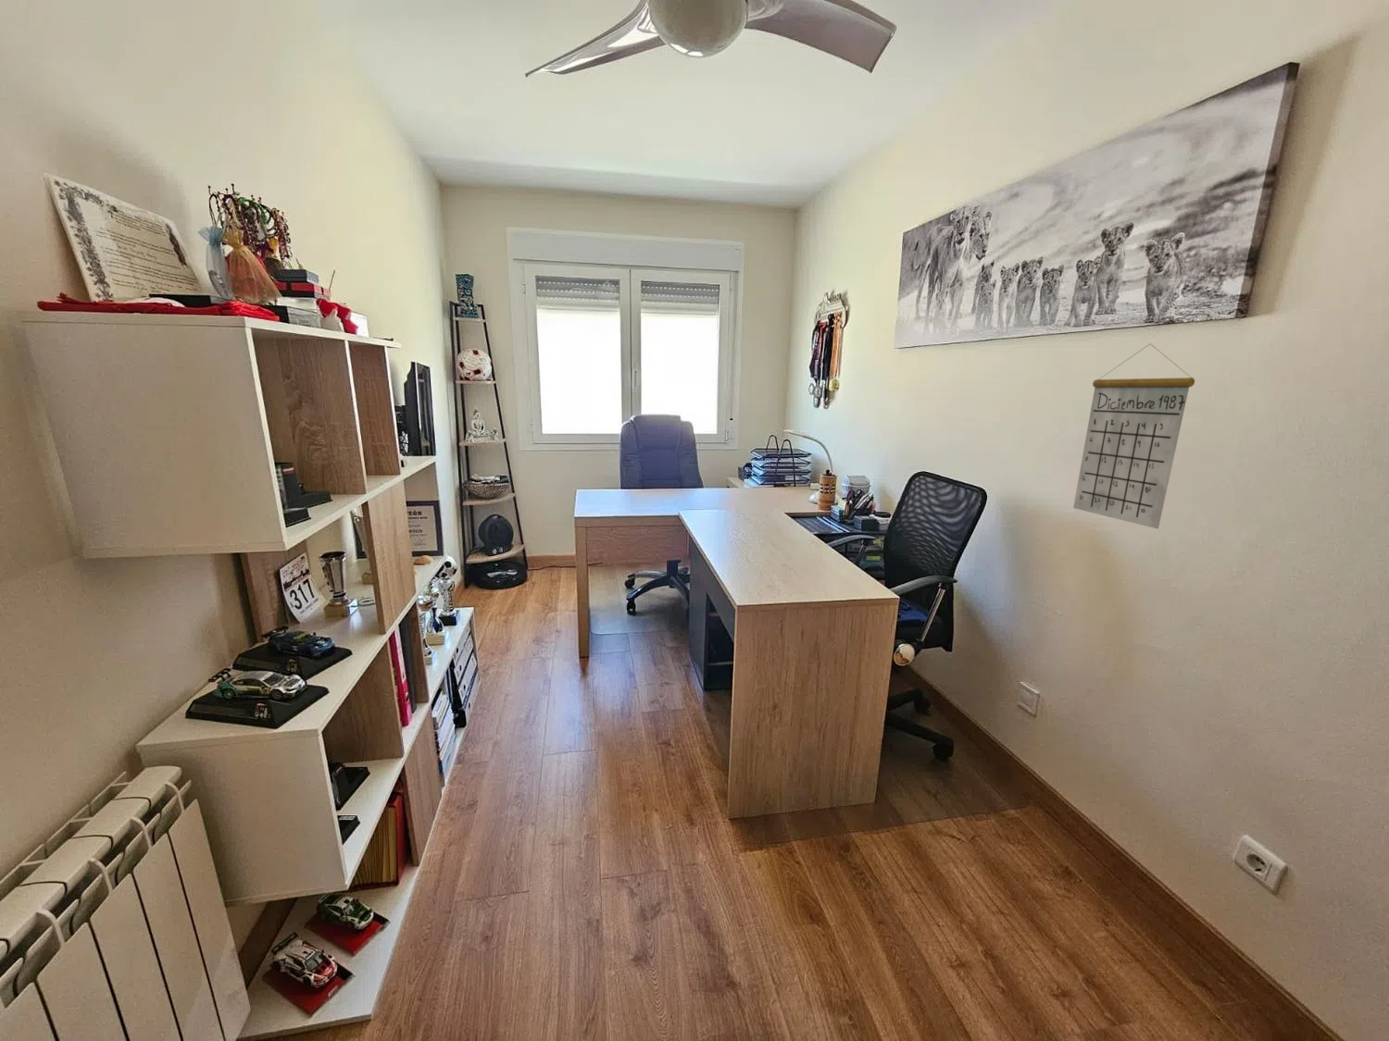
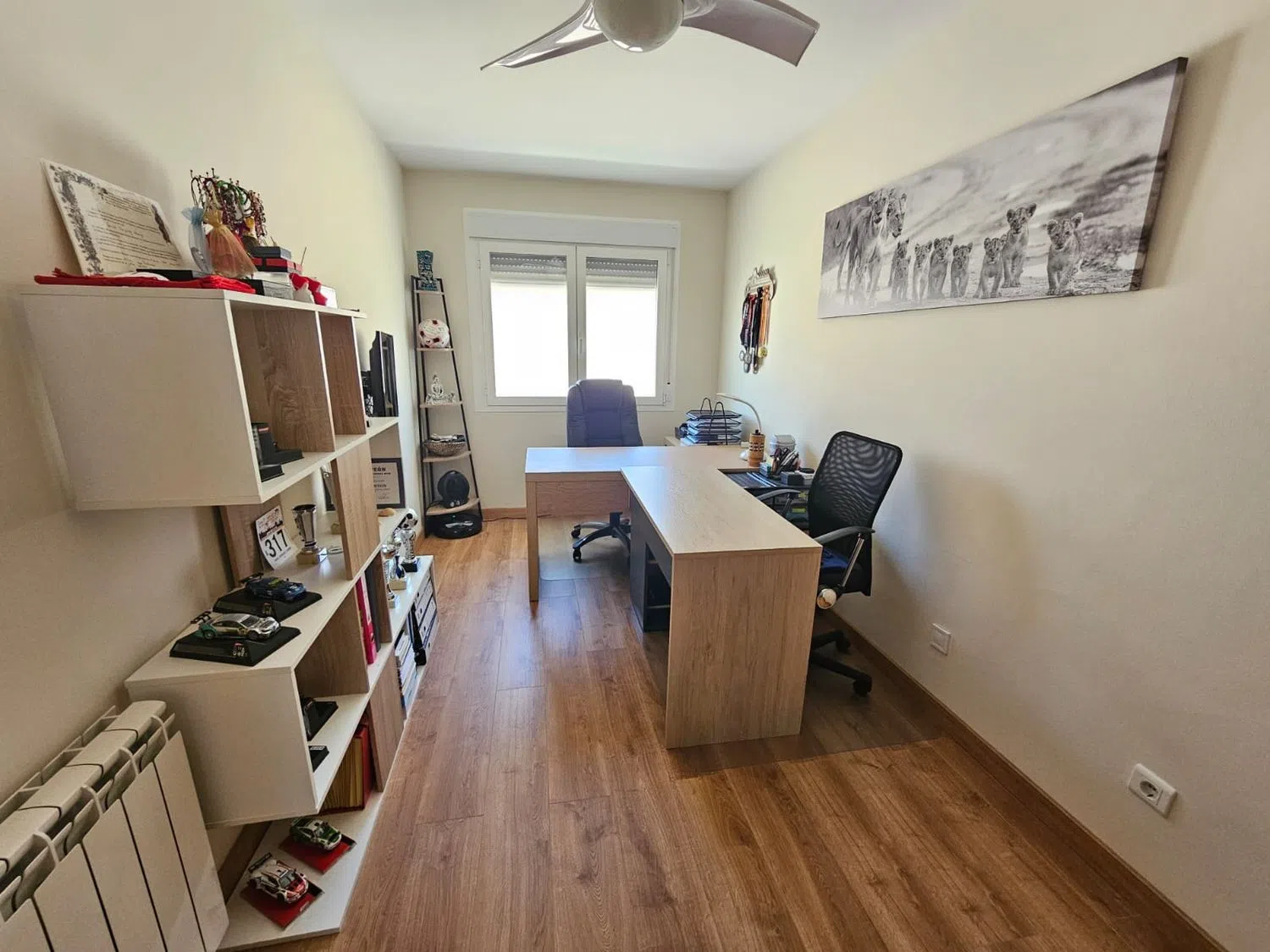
- calendar [1072,342,1195,530]
